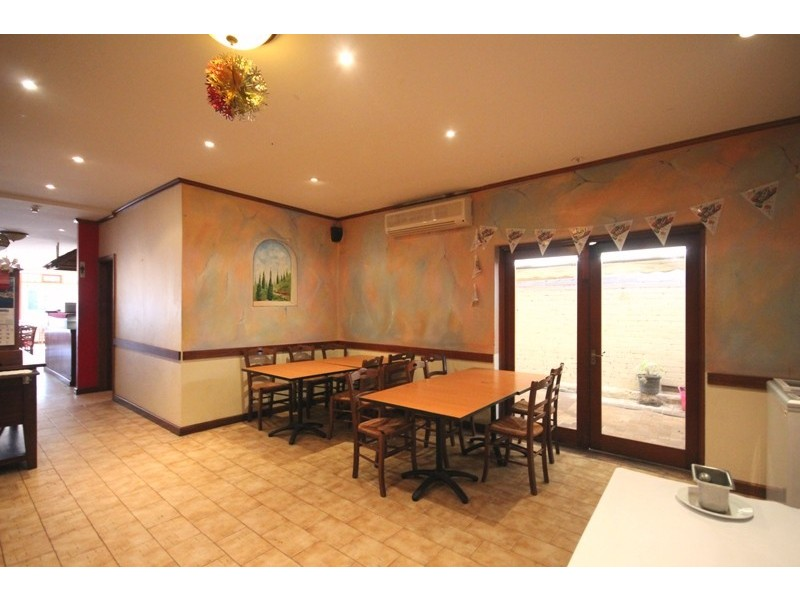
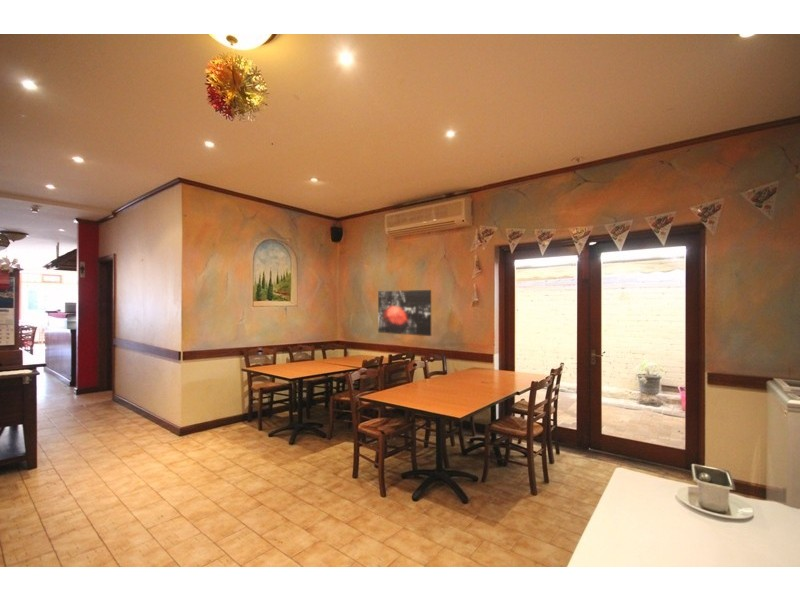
+ wall art [377,289,432,337]
